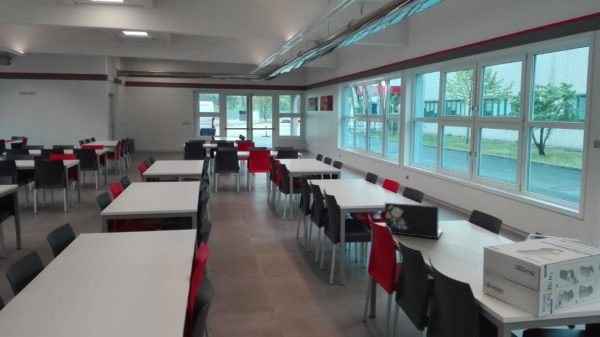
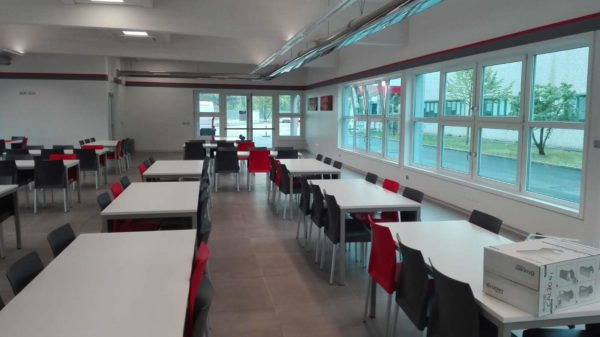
- laptop [384,202,443,240]
